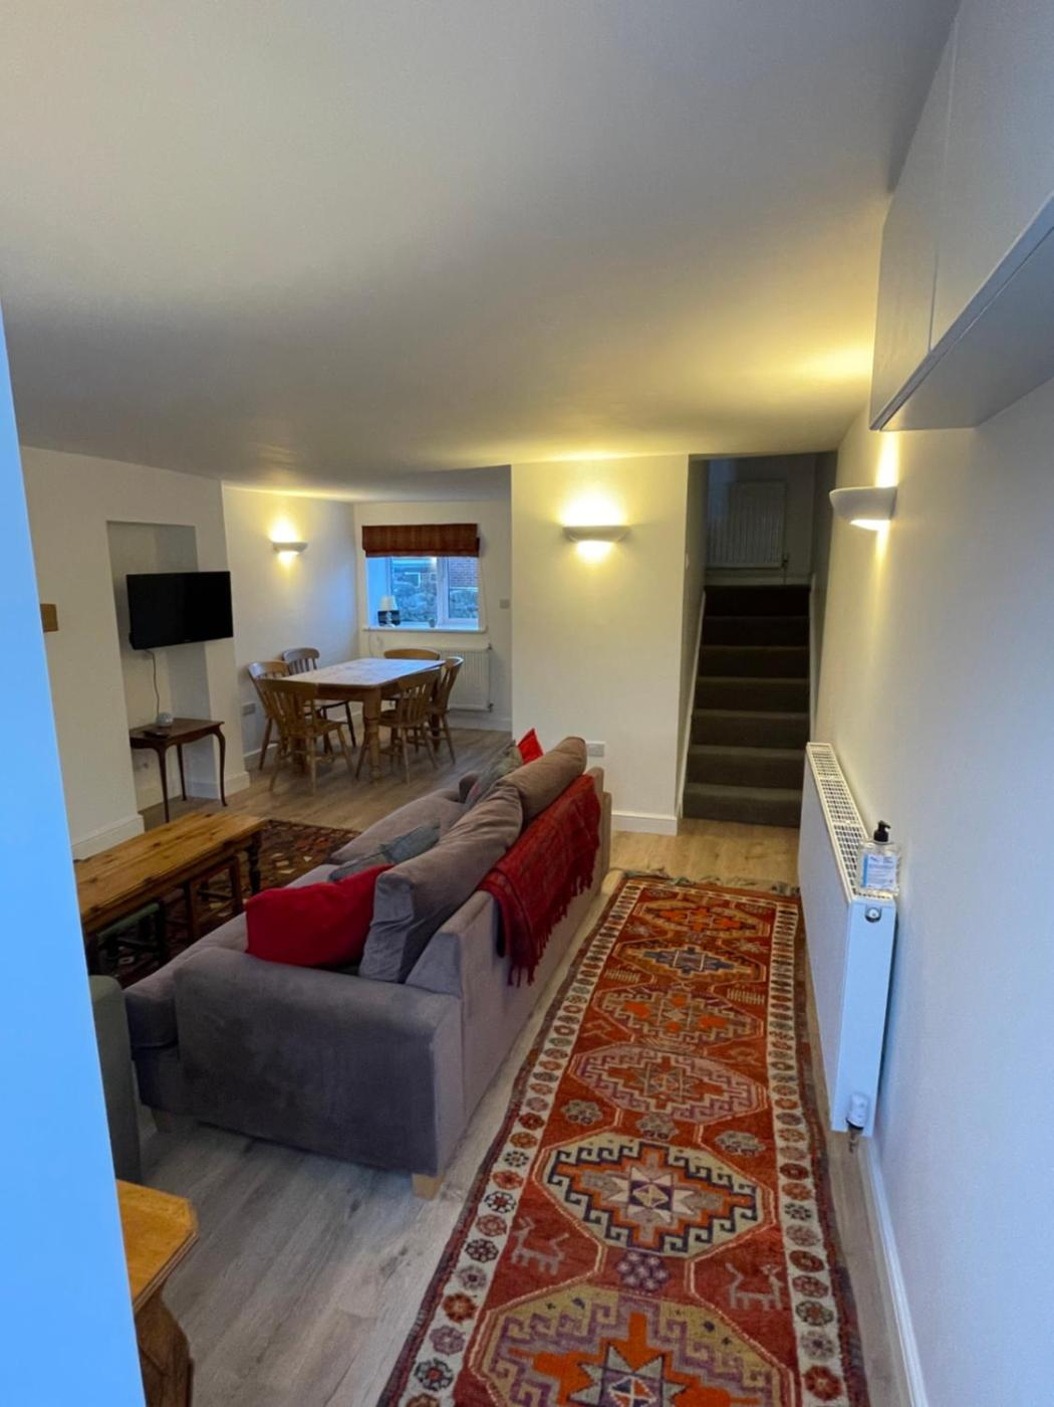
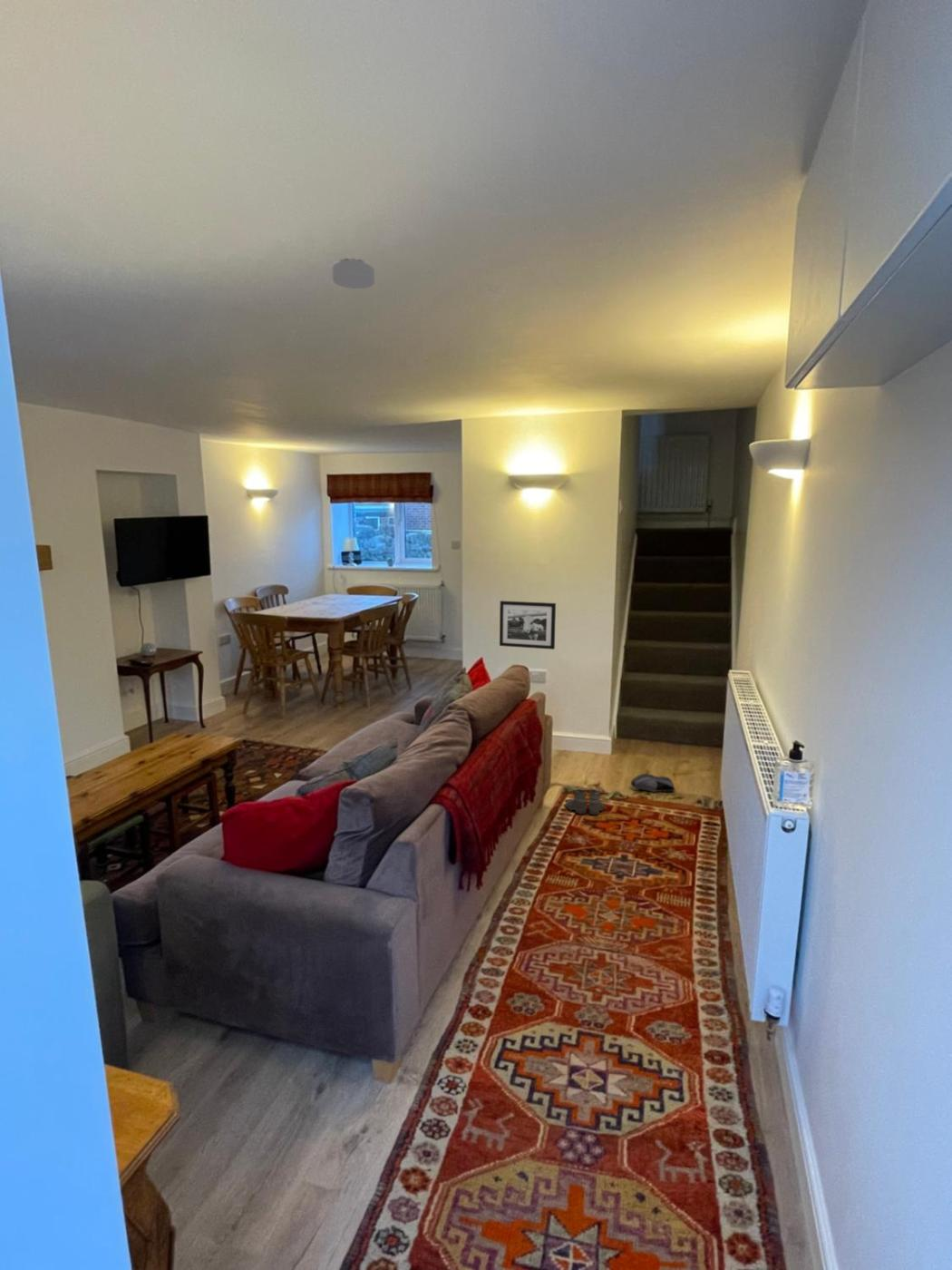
+ picture frame [499,600,557,650]
+ shoe [630,773,675,793]
+ boots [565,788,608,816]
+ smoke detector [332,257,375,289]
